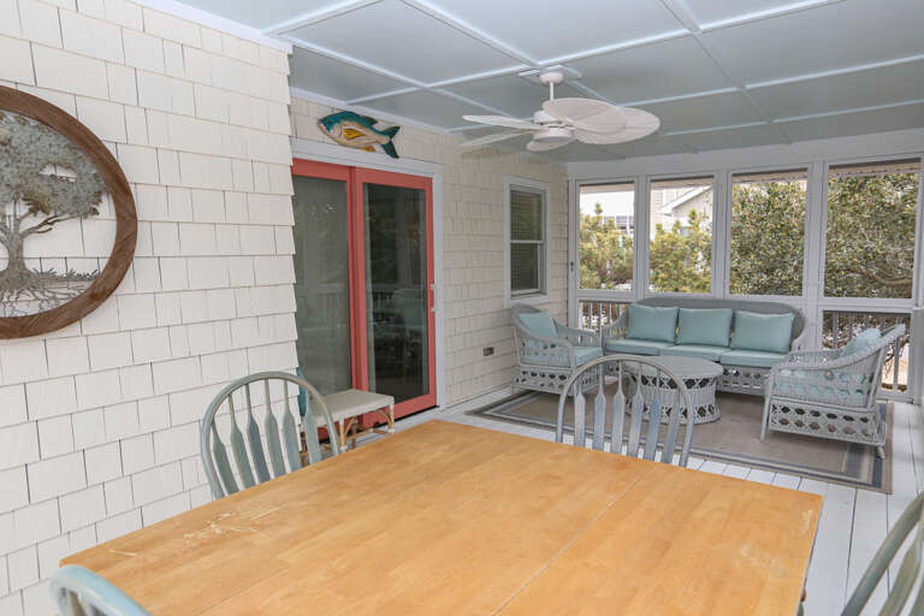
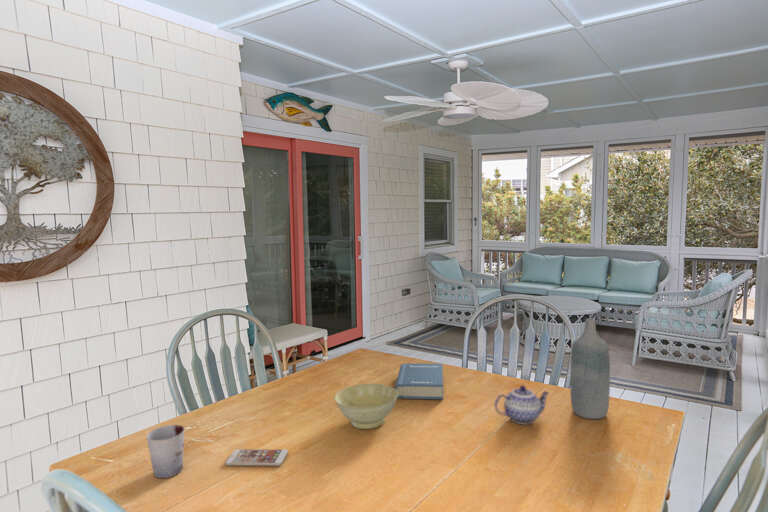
+ bottle [569,318,611,420]
+ bowl [333,382,398,430]
+ cup [146,424,185,479]
+ book [394,362,444,400]
+ teapot [494,384,551,425]
+ smartphone [224,448,289,467]
